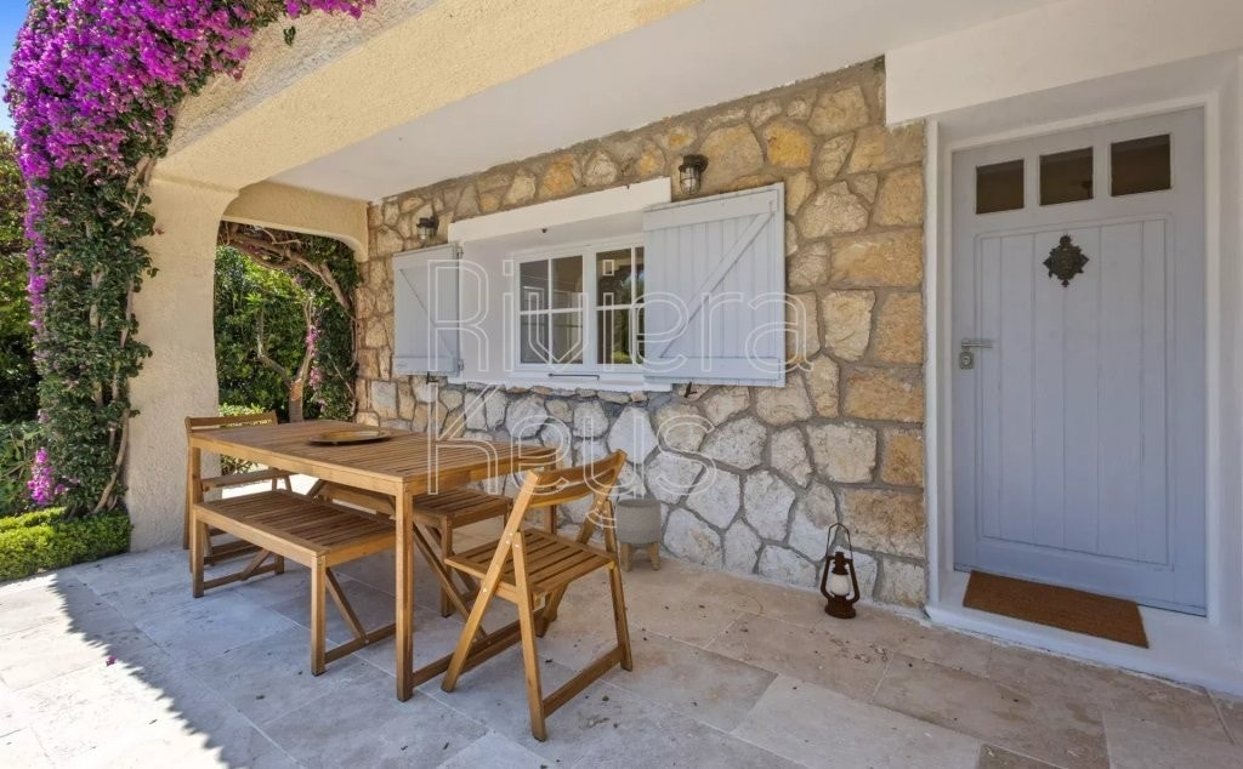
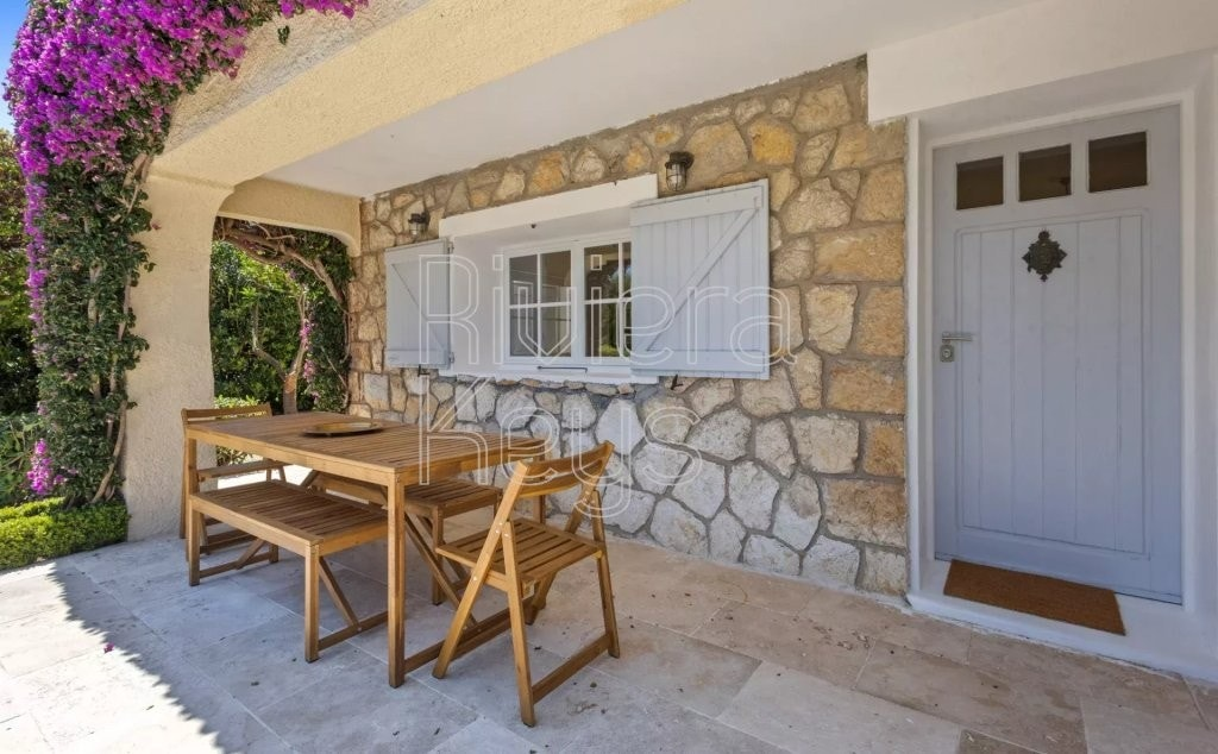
- lantern [819,522,862,620]
- planter [614,497,663,573]
